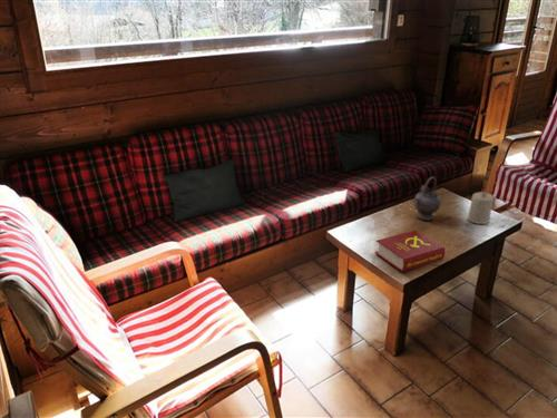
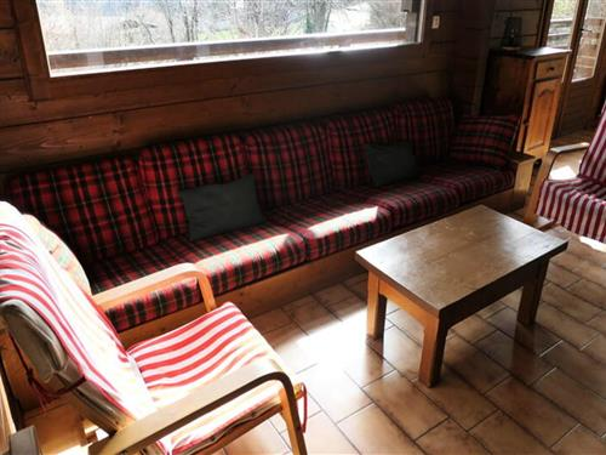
- candle [467,191,495,225]
- book [373,230,446,273]
- teapot [413,176,442,221]
